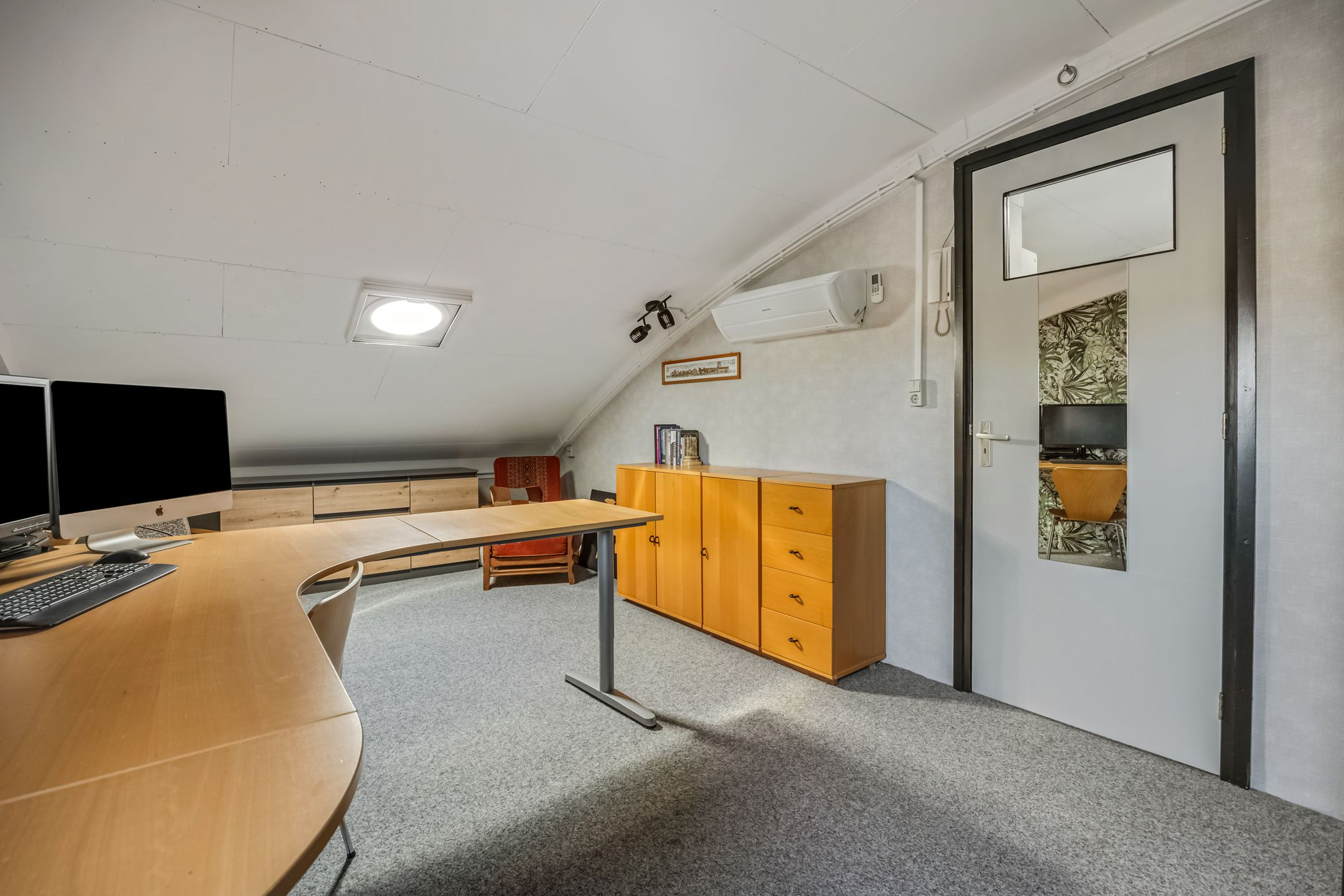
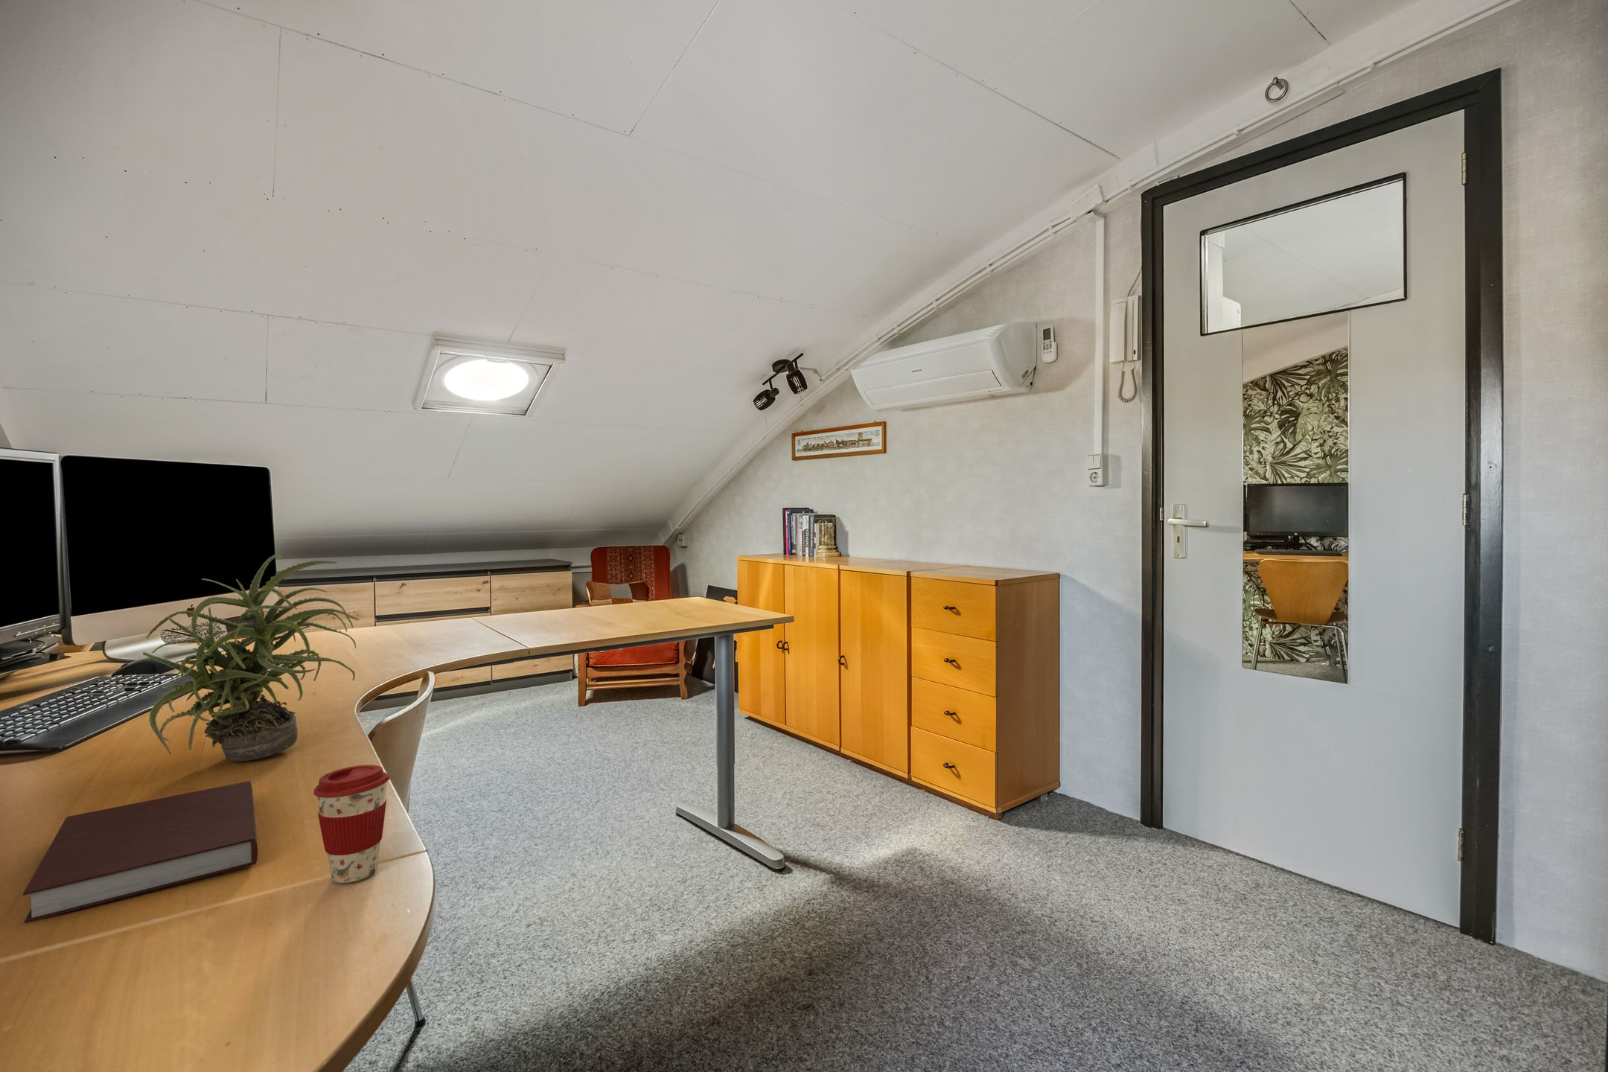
+ notebook [22,780,258,924]
+ coffee cup [312,765,390,884]
+ potted plant [142,554,360,762]
